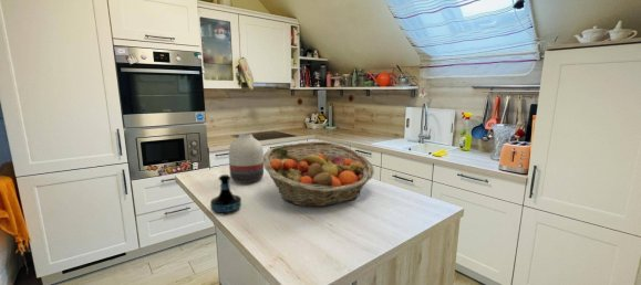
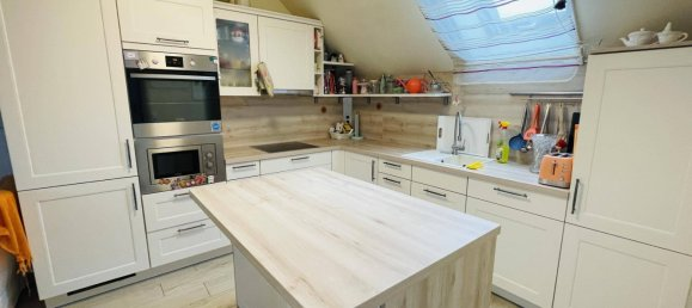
- fruit basket [263,140,375,208]
- tequila bottle [209,173,242,215]
- vase [228,133,265,184]
